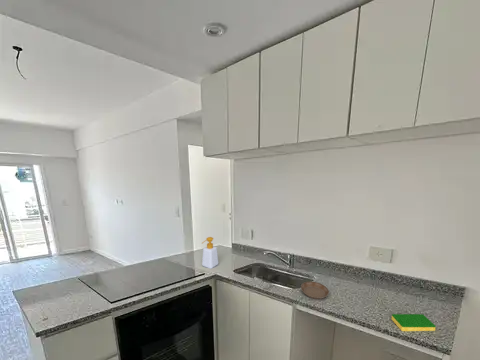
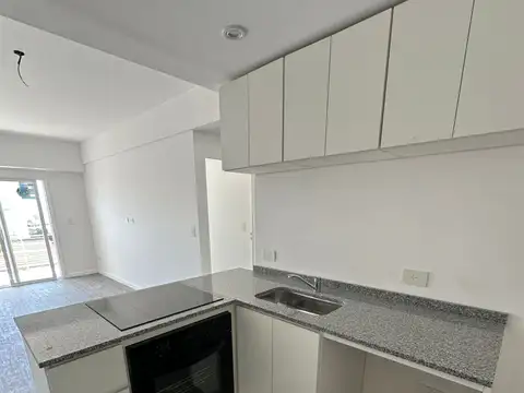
- soap bottle [201,236,219,270]
- saucer [300,281,330,300]
- dish sponge [391,313,437,332]
